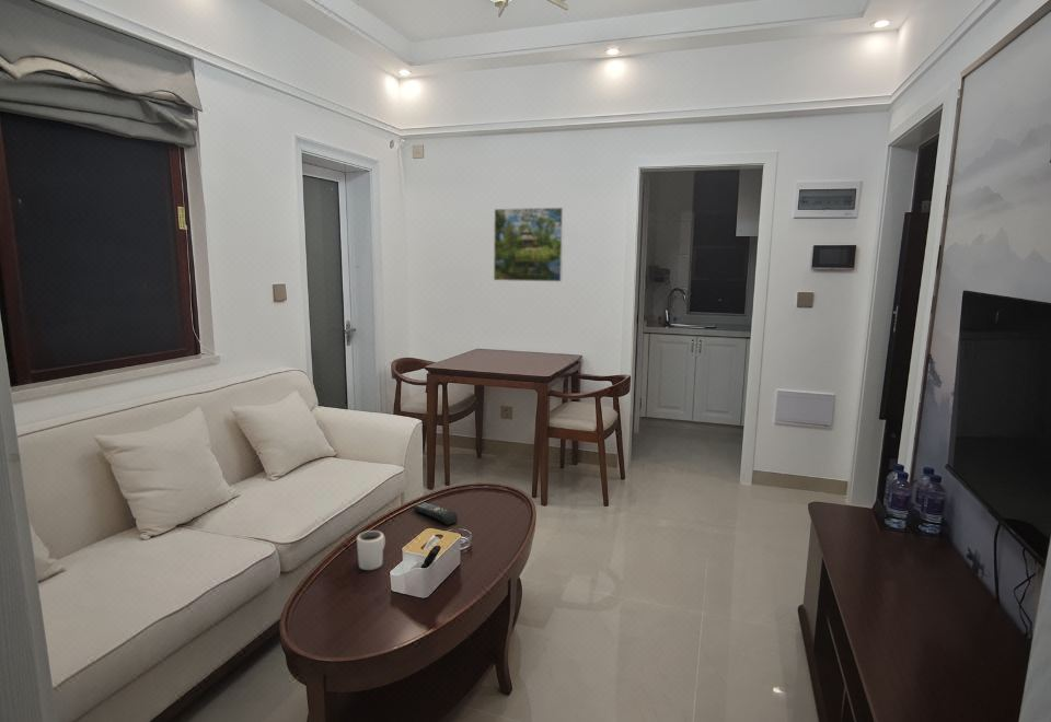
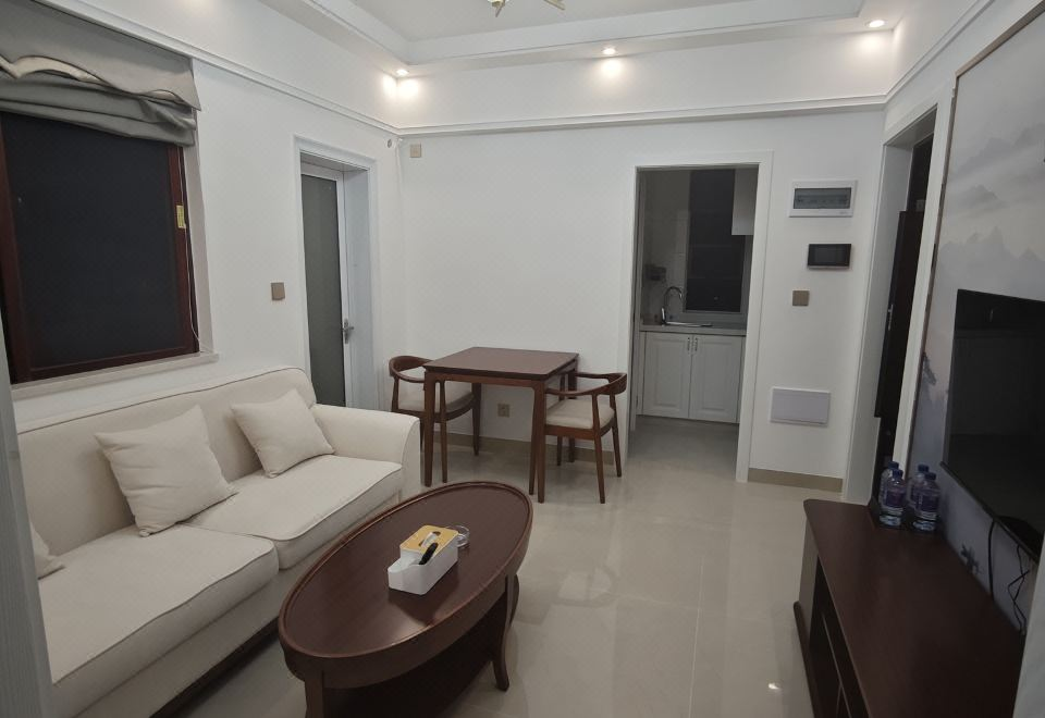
- mug [356,529,386,571]
- remote control [412,501,459,526]
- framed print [493,207,565,282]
